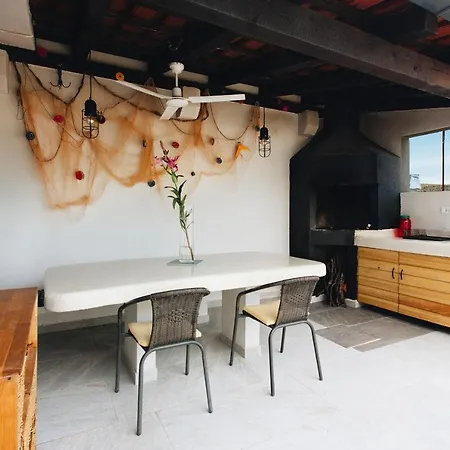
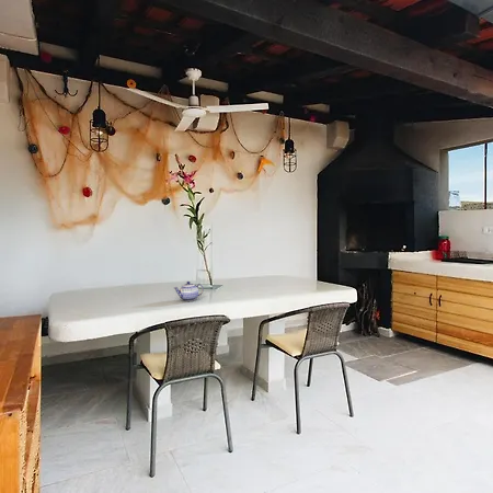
+ teapot [173,280,205,302]
